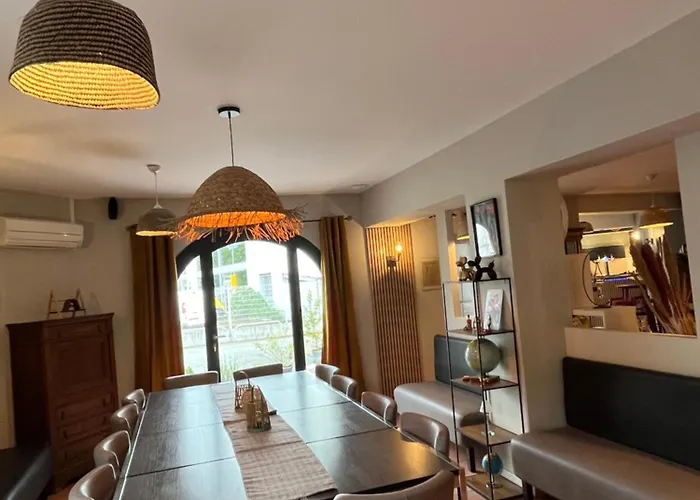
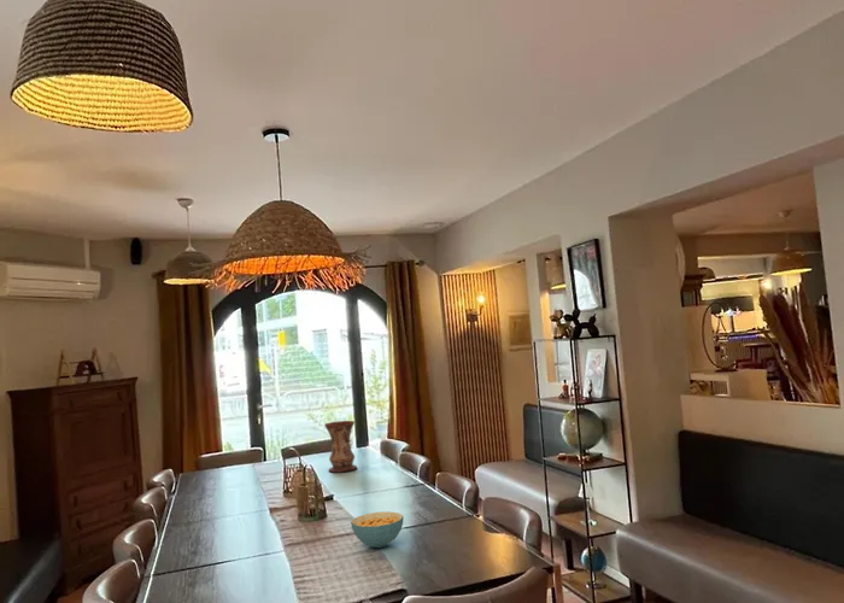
+ cereal bowl [350,510,404,549]
+ vase [323,420,358,474]
